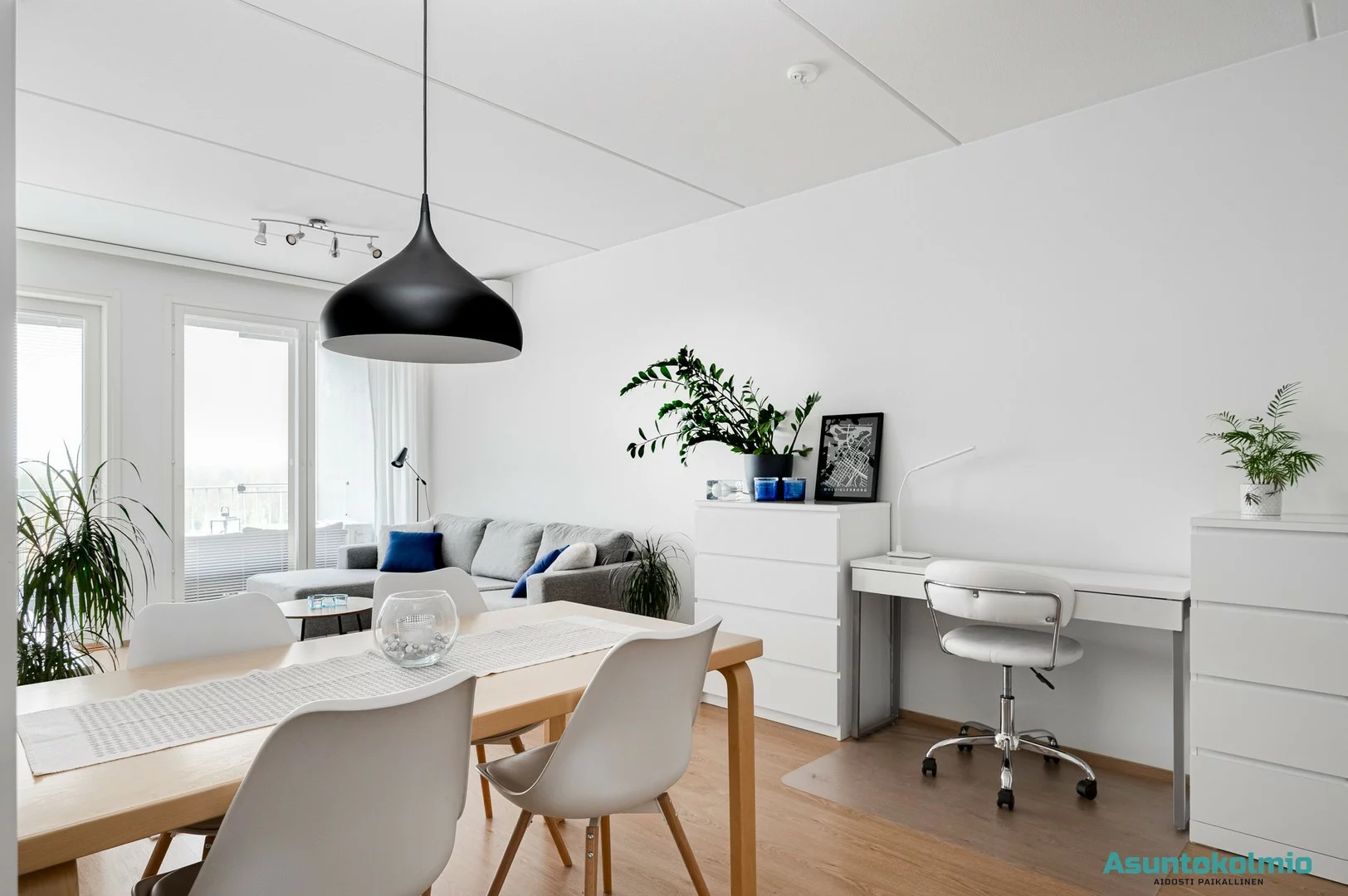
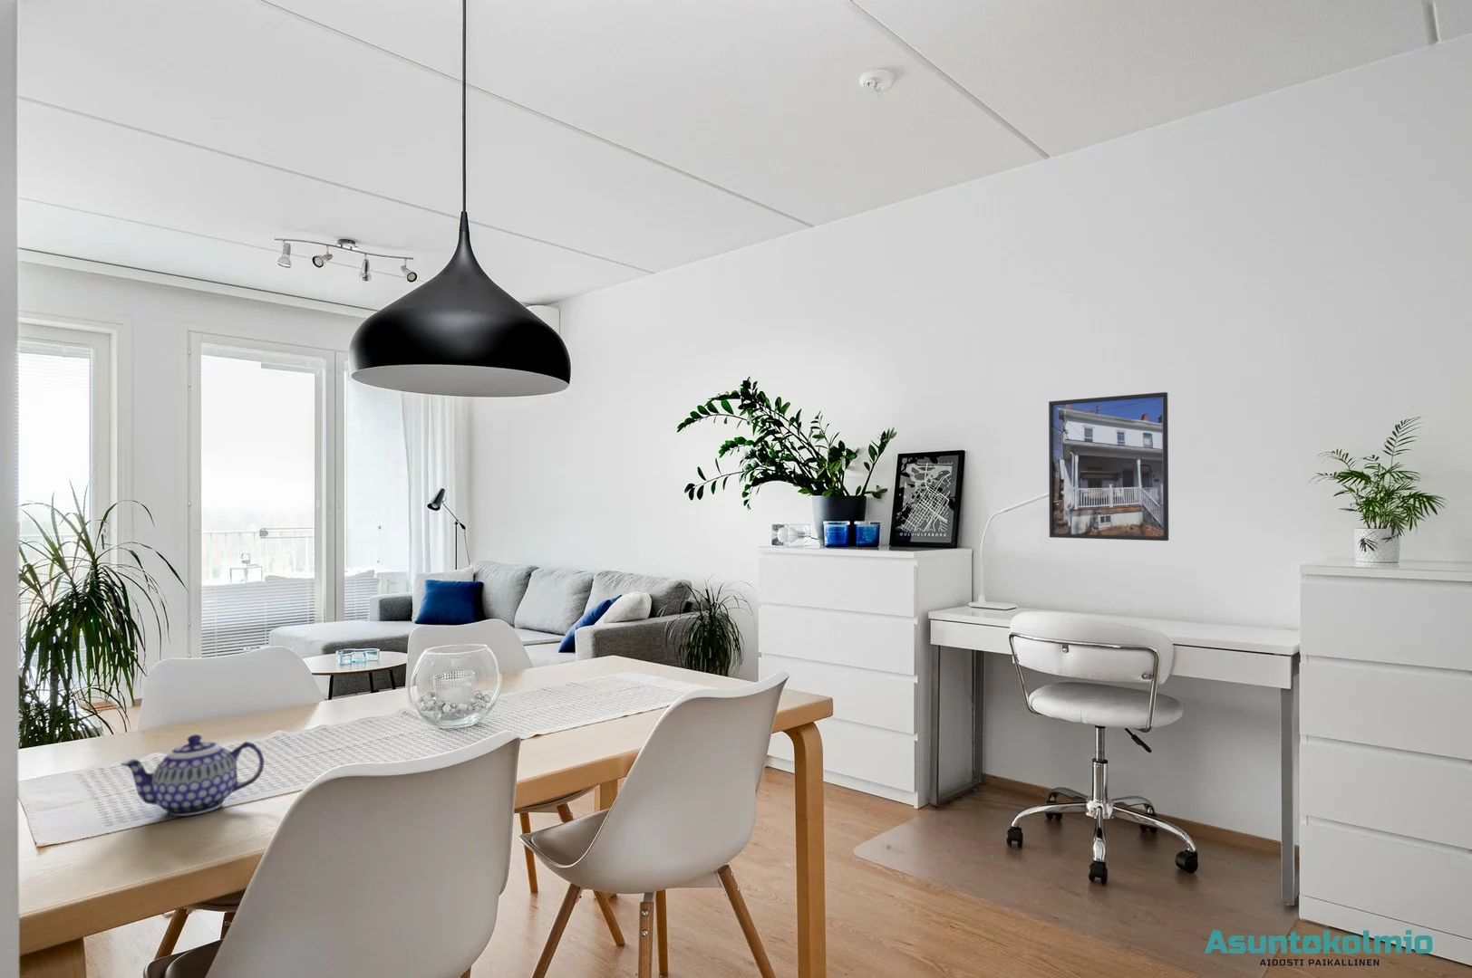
+ teapot [120,734,265,816]
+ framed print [1048,391,1170,541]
